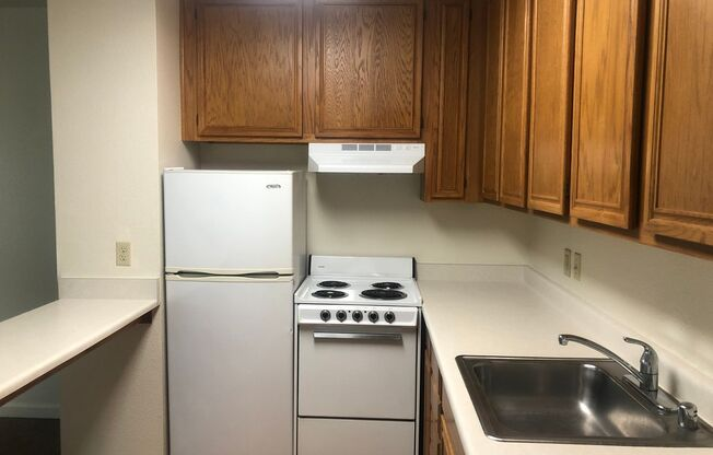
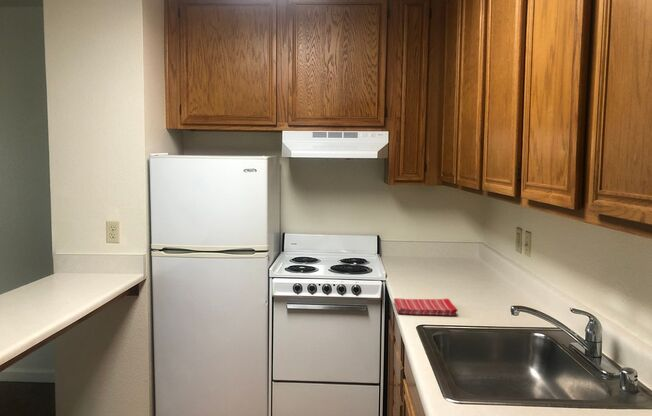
+ dish towel [393,297,459,317]
